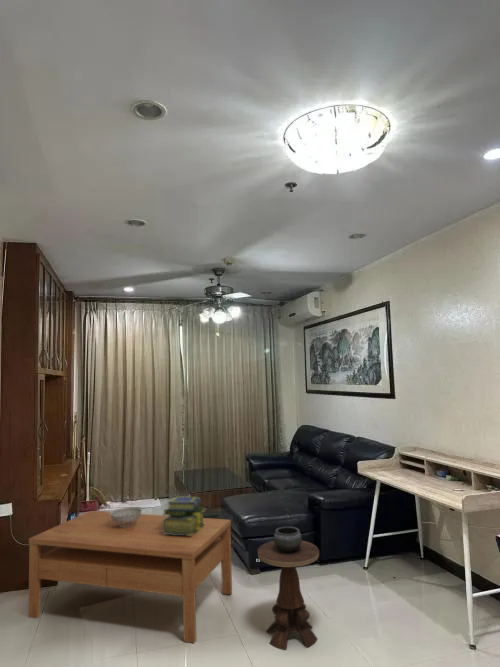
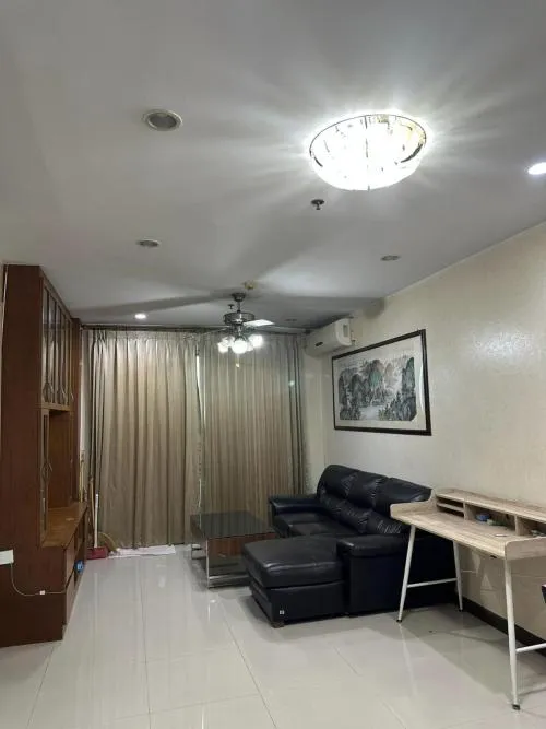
- coffee table [27,510,233,644]
- decorative bowl [110,506,143,528]
- stack of books [161,496,206,536]
- side table [257,526,320,651]
